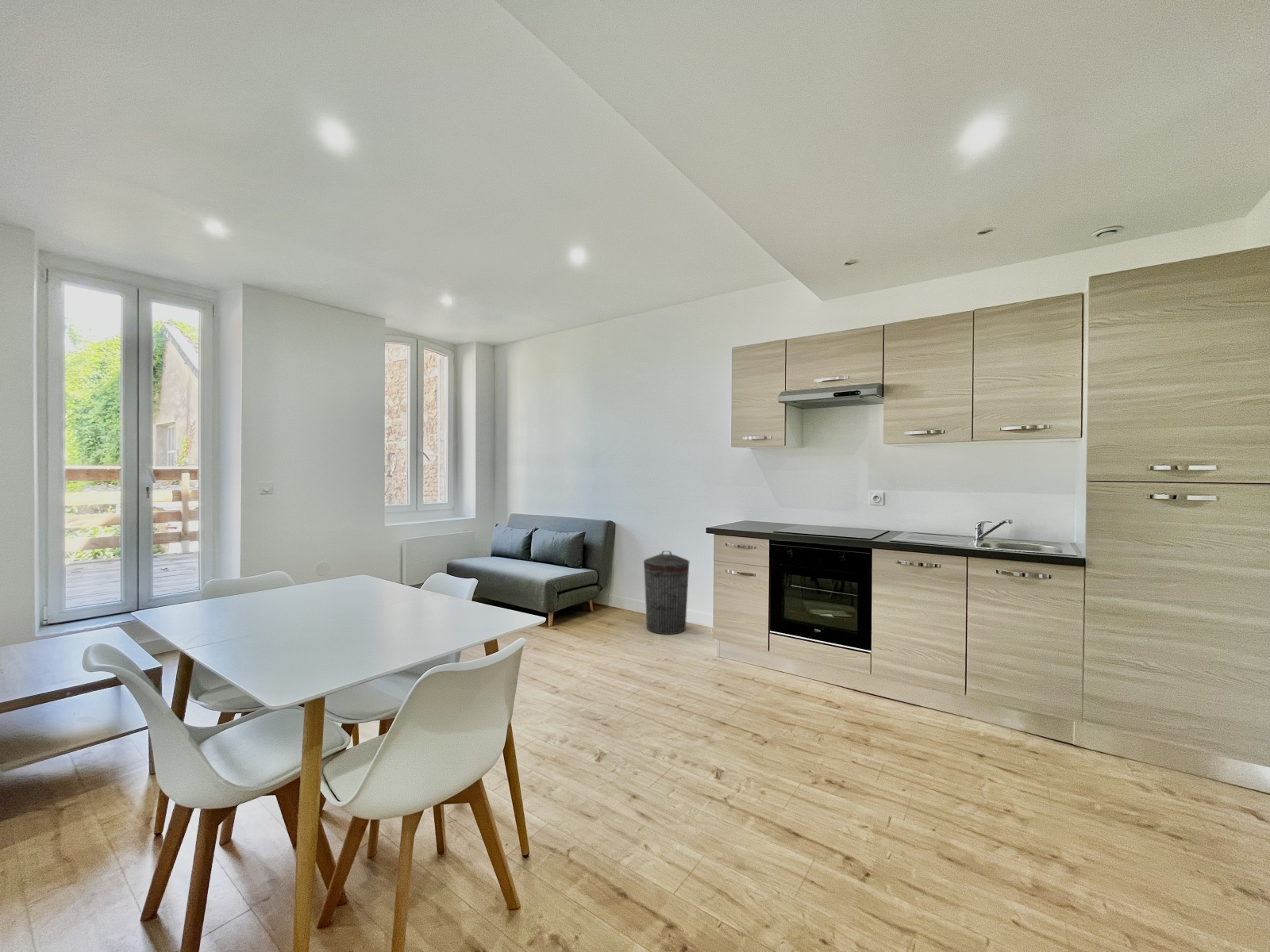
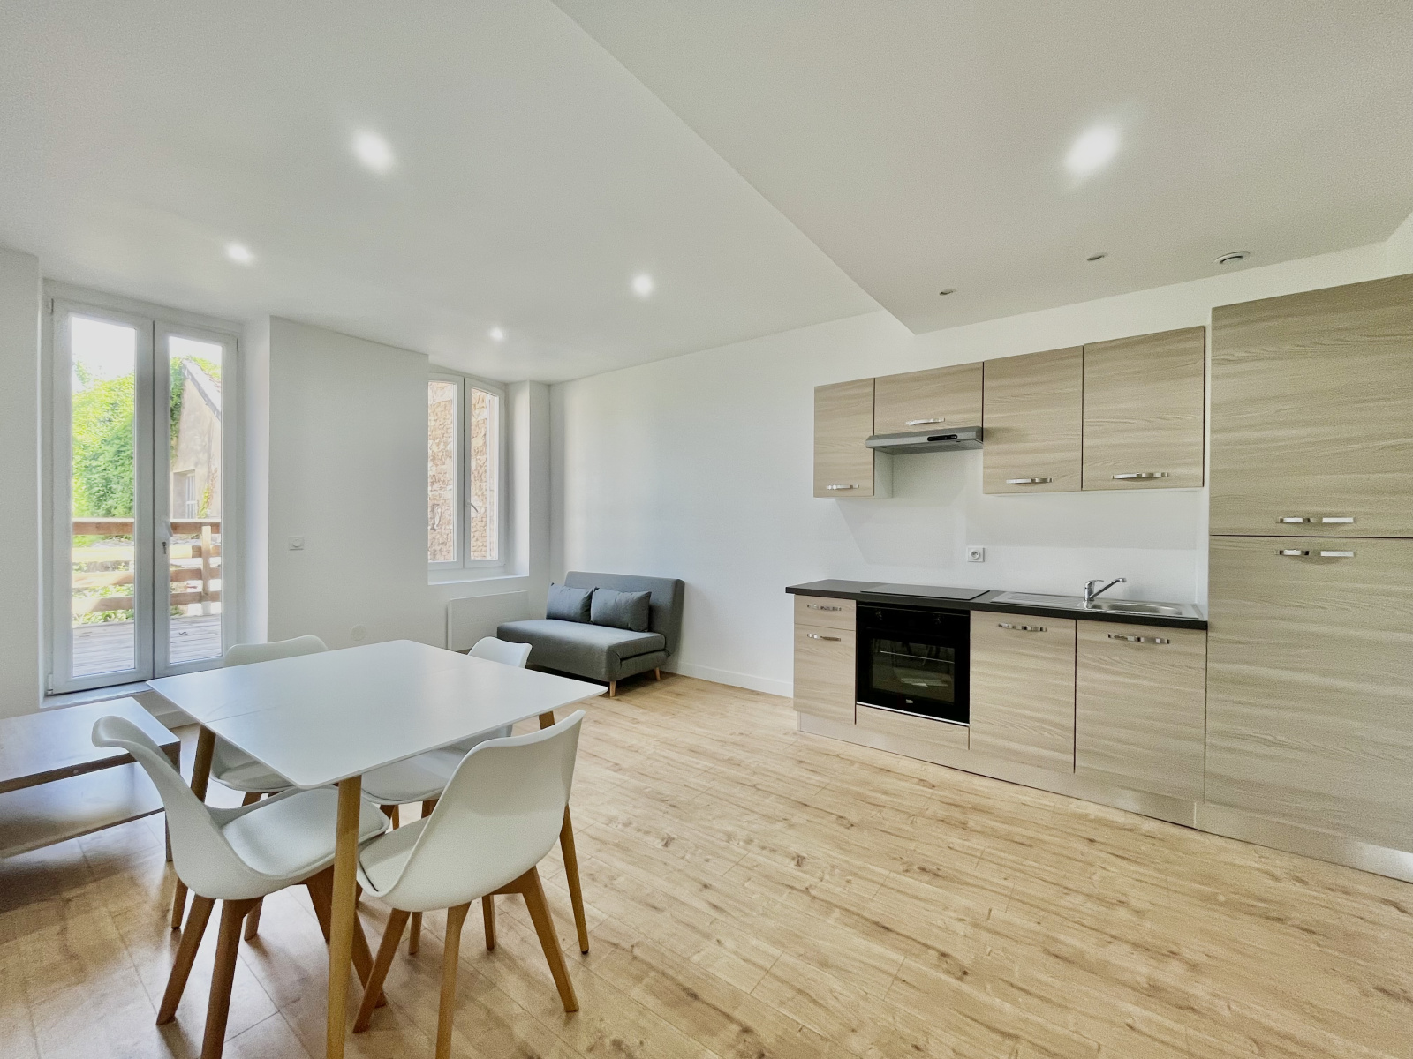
- trash can [643,550,690,635]
